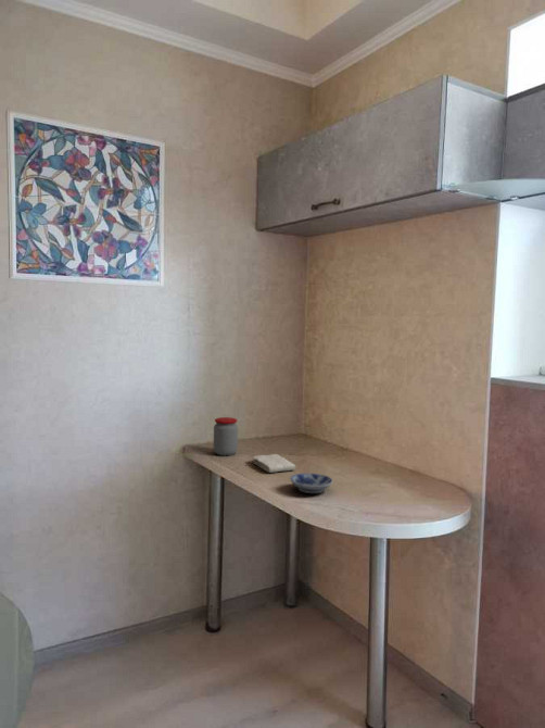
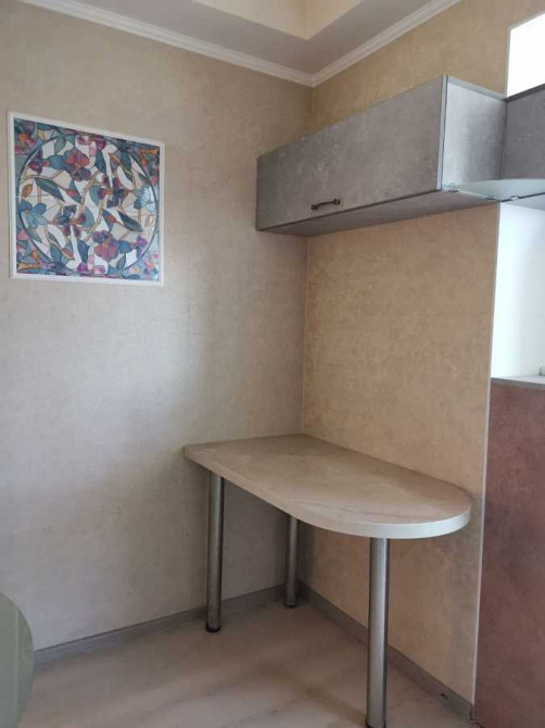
- jar [213,416,239,456]
- bowl [289,473,334,494]
- washcloth [252,453,296,474]
